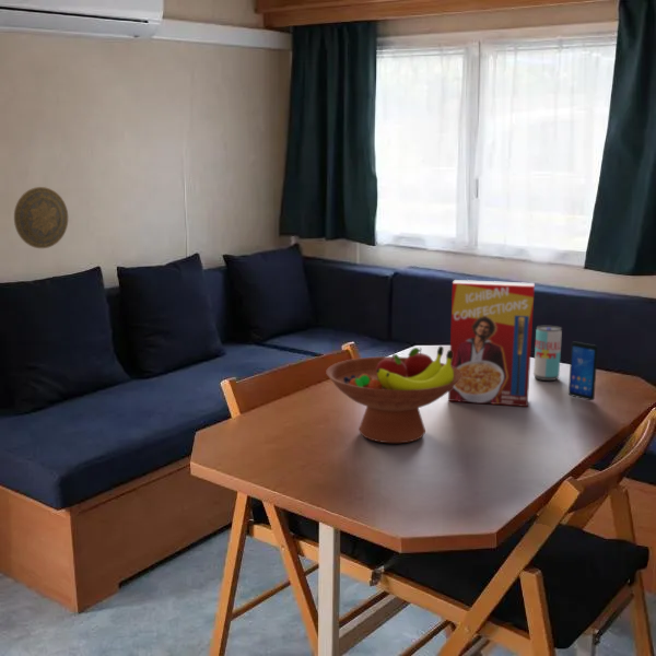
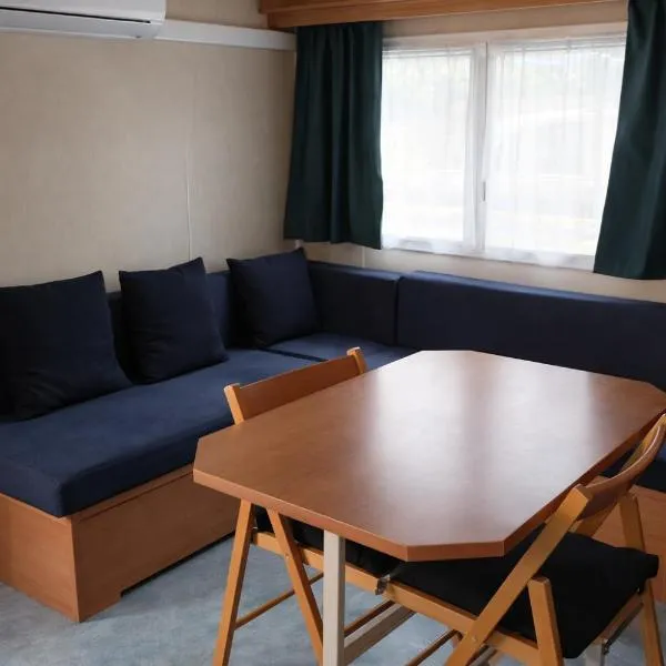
- smartphone [567,341,599,401]
- cereal box [447,279,536,408]
- beverage can [532,325,563,382]
- fruit bowl [325,345,461,444]
- decorative plate [13,186,69,249]
